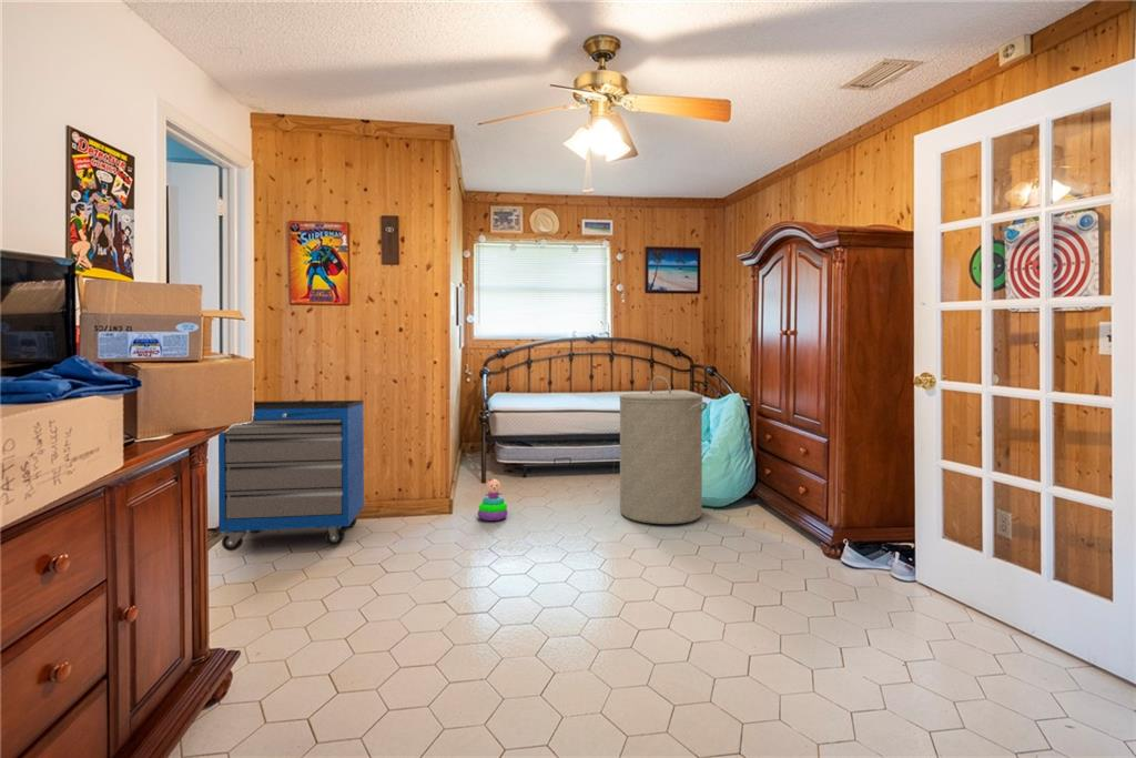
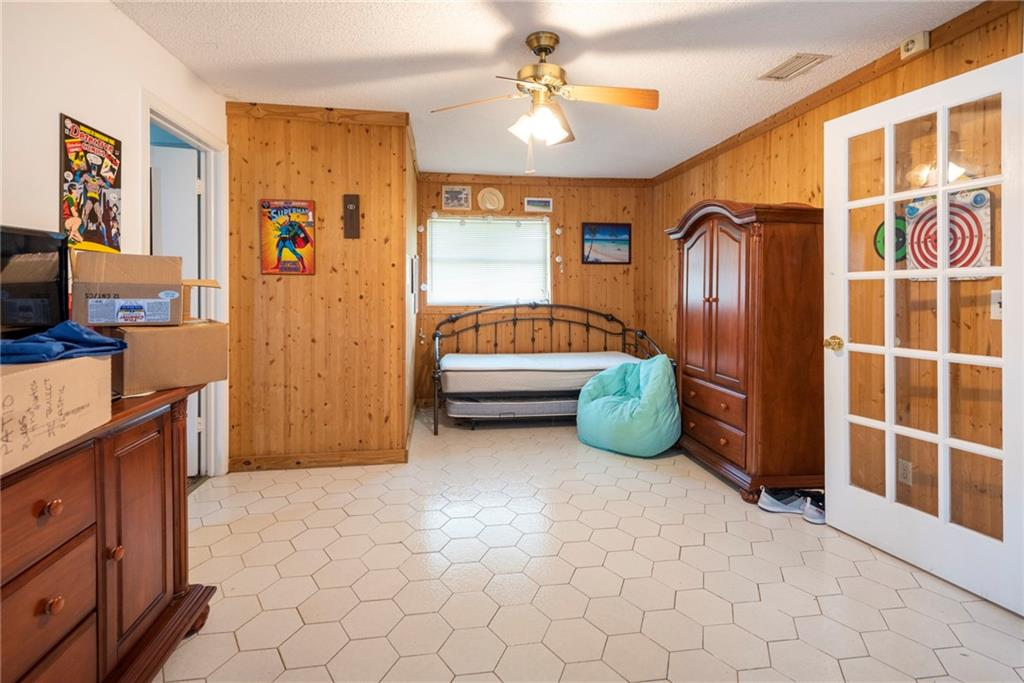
- stacking toy [477,478,509,522]
- storage cabinet [217,400,365,553]
- laundry hamper [618,375,709,525]
